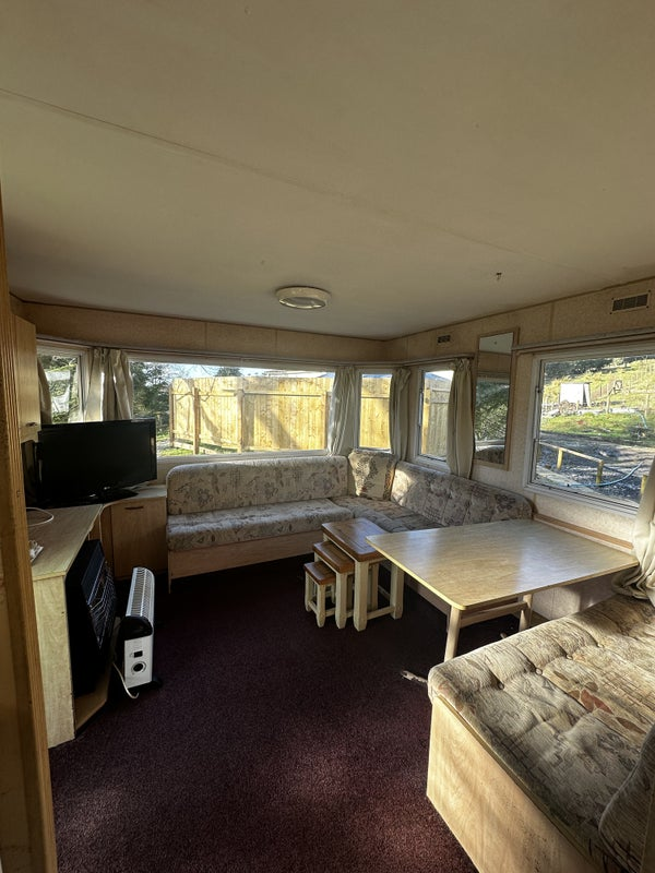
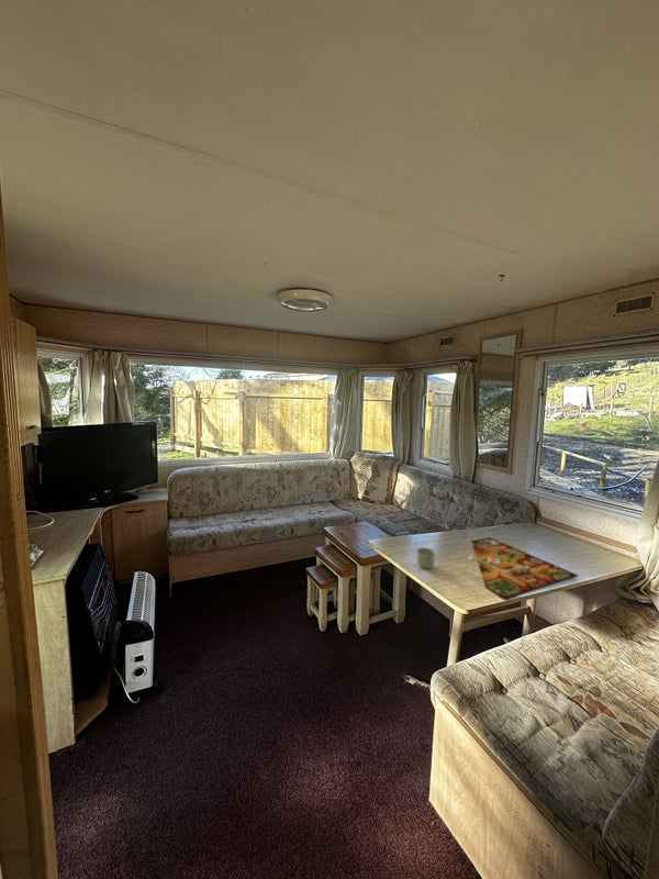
+ mug [415,547,436,570]
+ gameboard [468,536,580,601]
